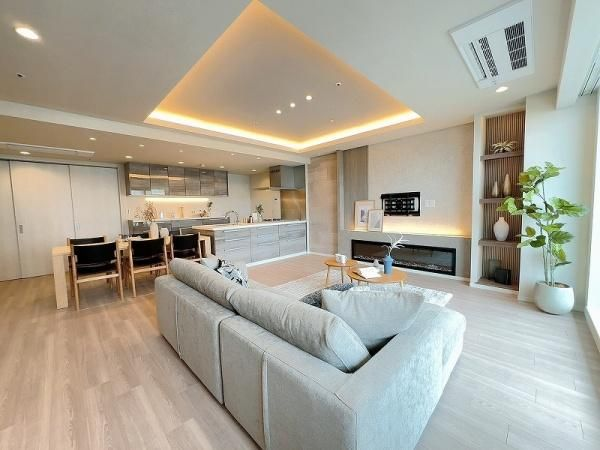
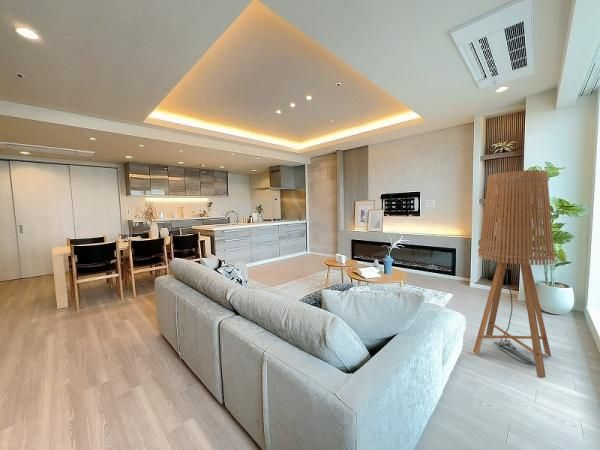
+ floor lamp [473,169,557,379]
